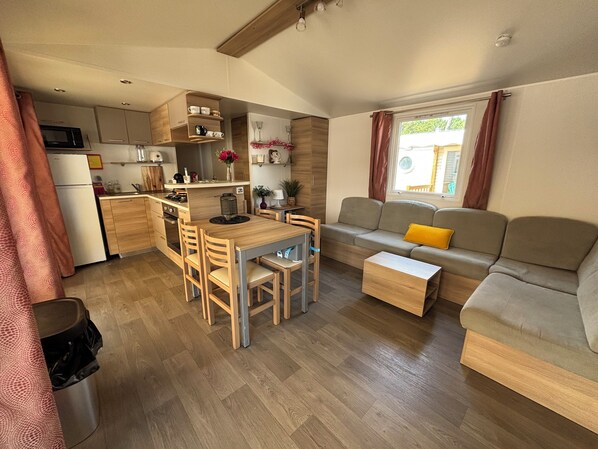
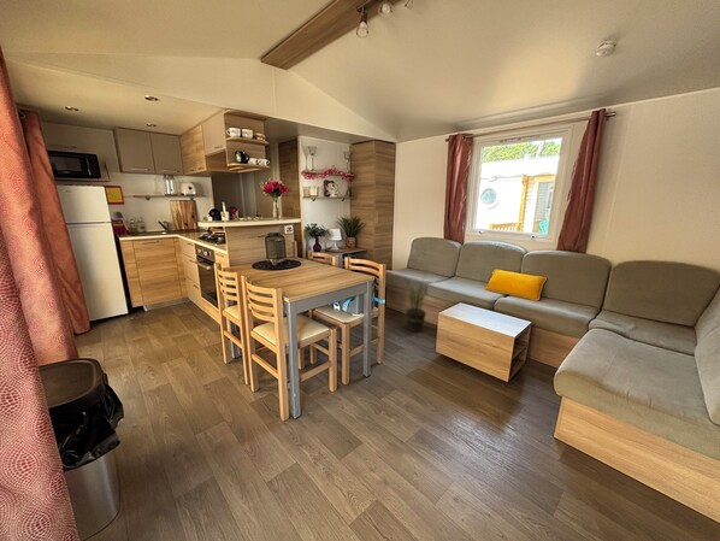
+ potted plant [405,275,432,333]
